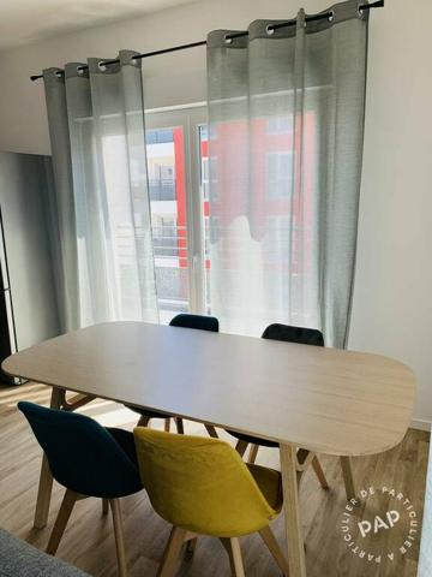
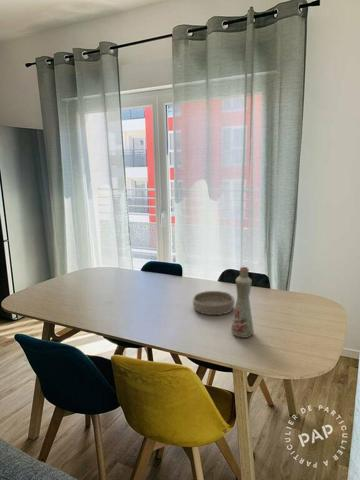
+ bowl [192,290,236,316]
+ bottle [230,266,255,339]
